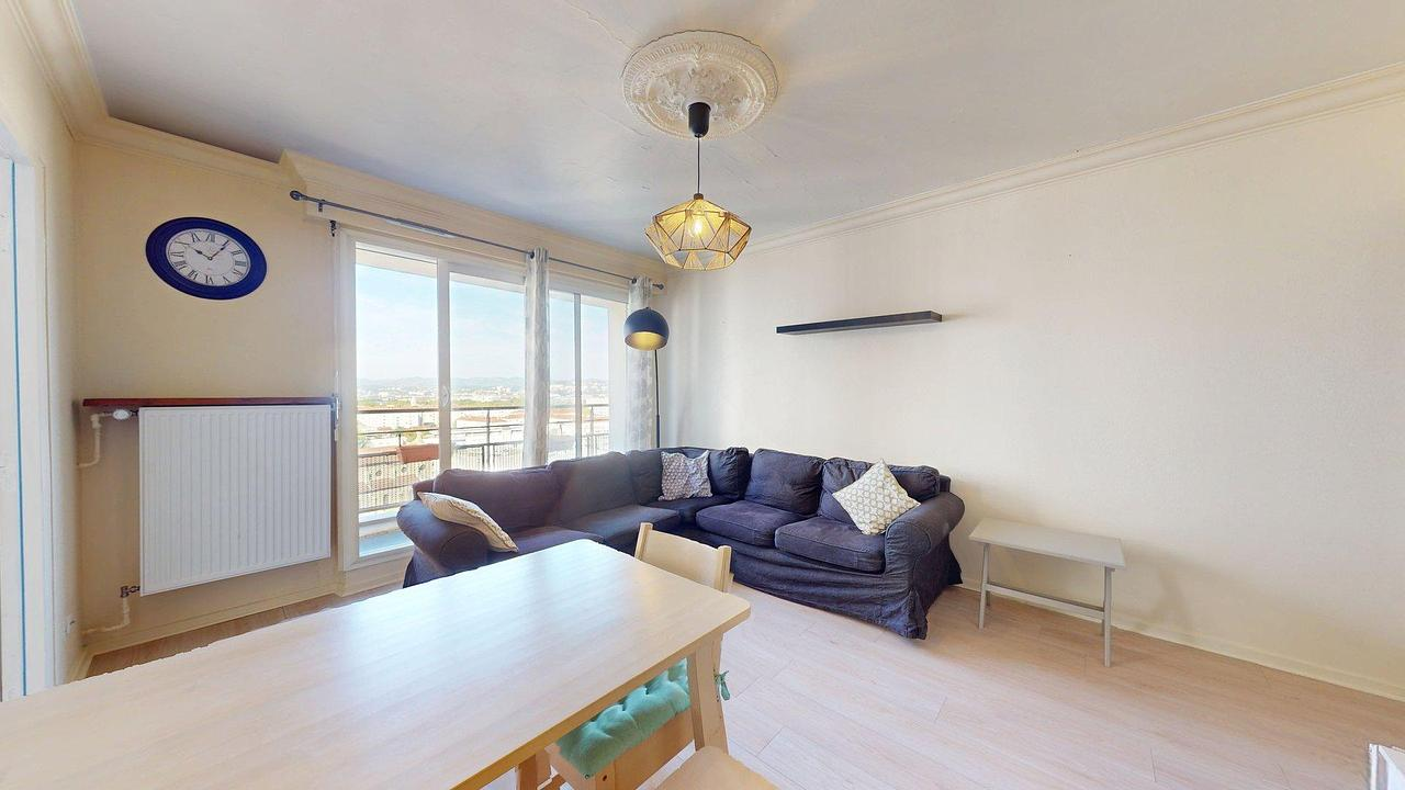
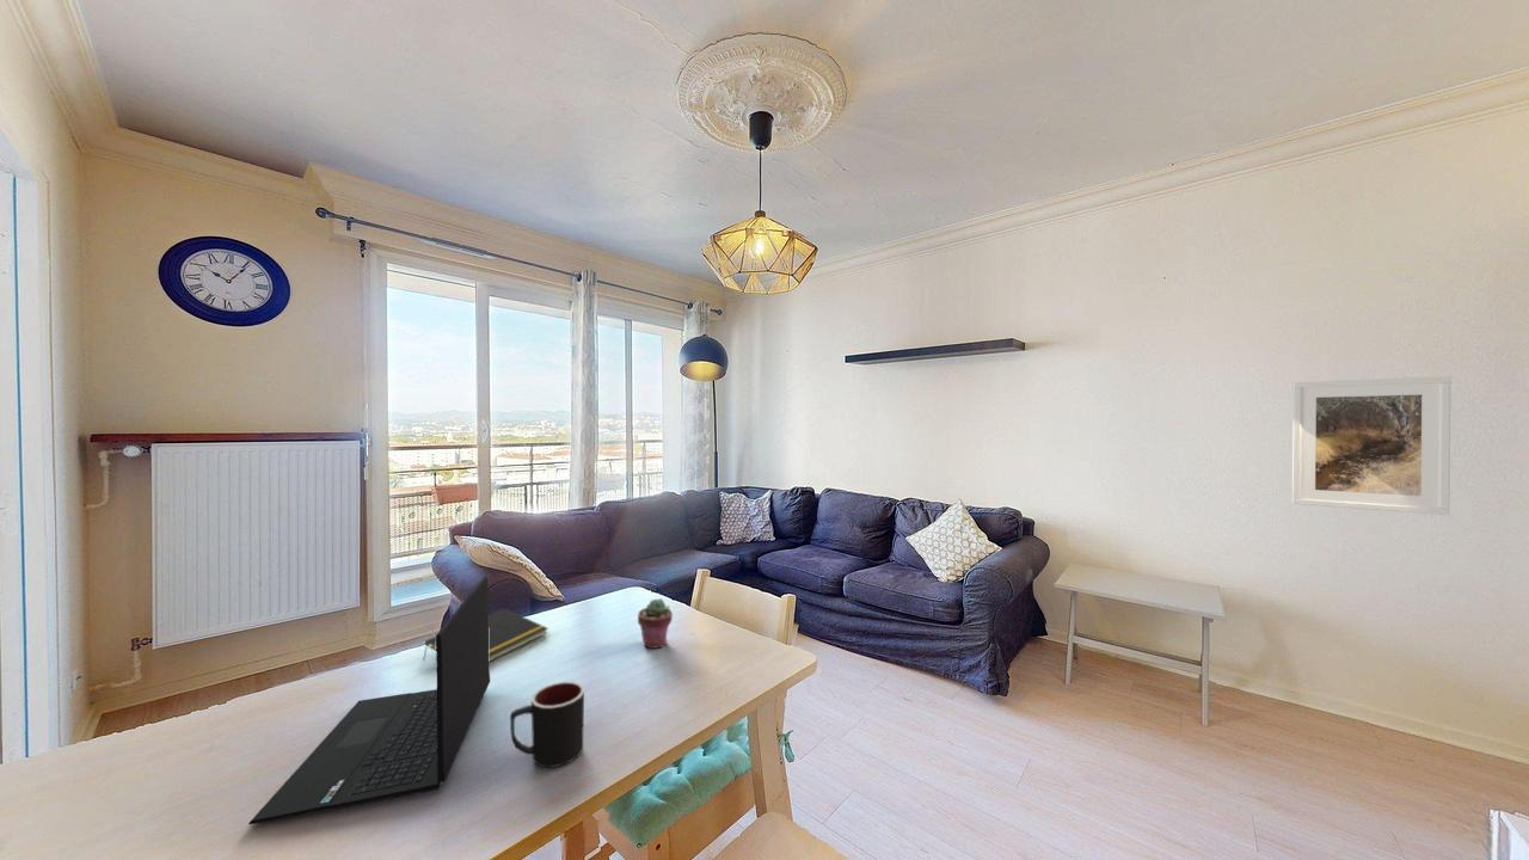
+ potted succulent [637,597,674,650]
+ mug [509,681,585,768]
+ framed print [1291,375,1453,516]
+ notepad [423,608,549,663]
+ laptop [247,575,491,825]
